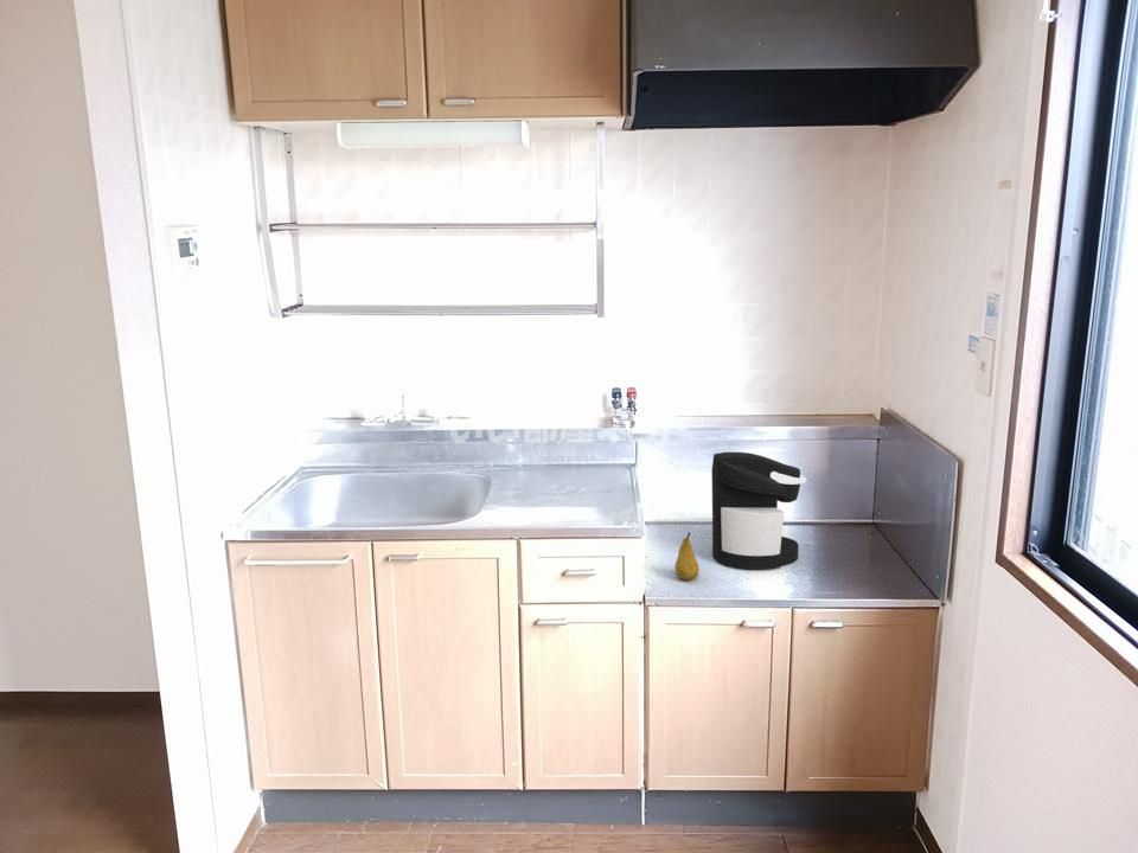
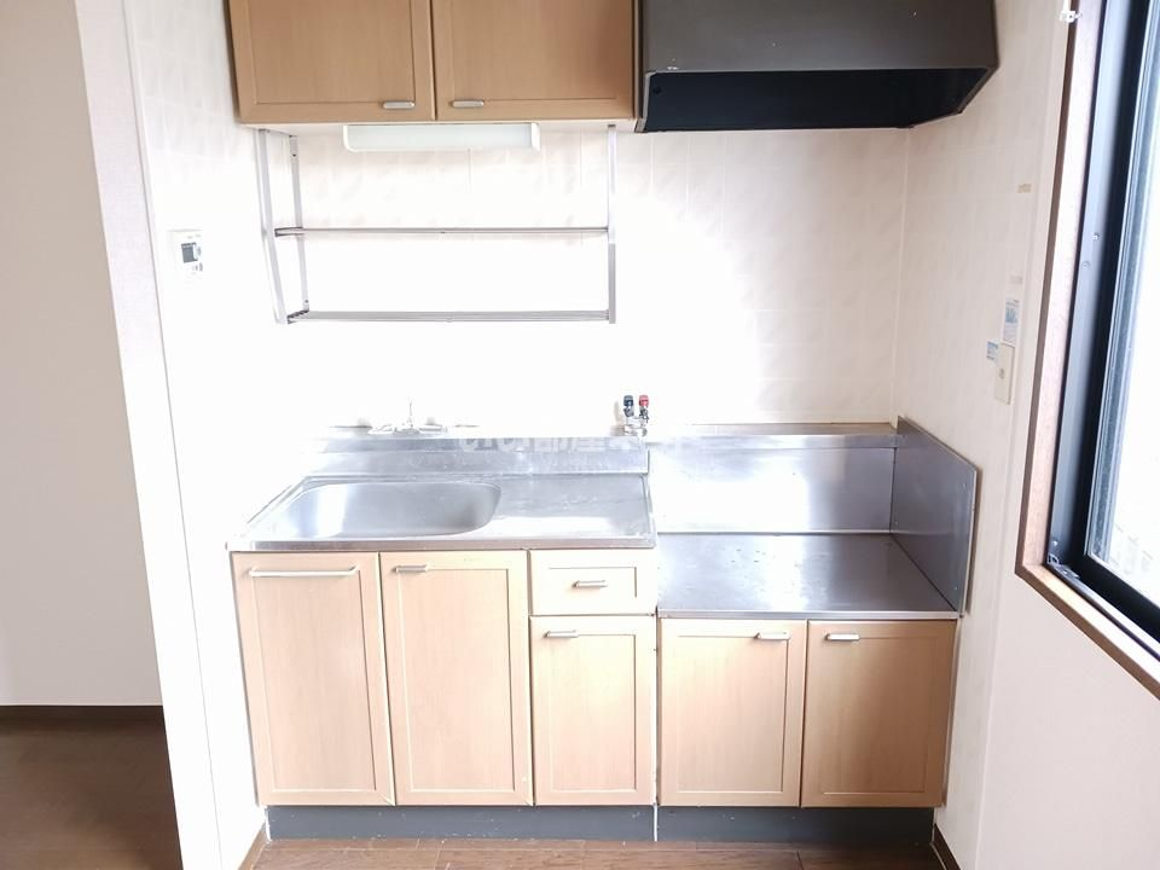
- coffee maker [710,451,807,570]
- fruit [673,531,701,582]
